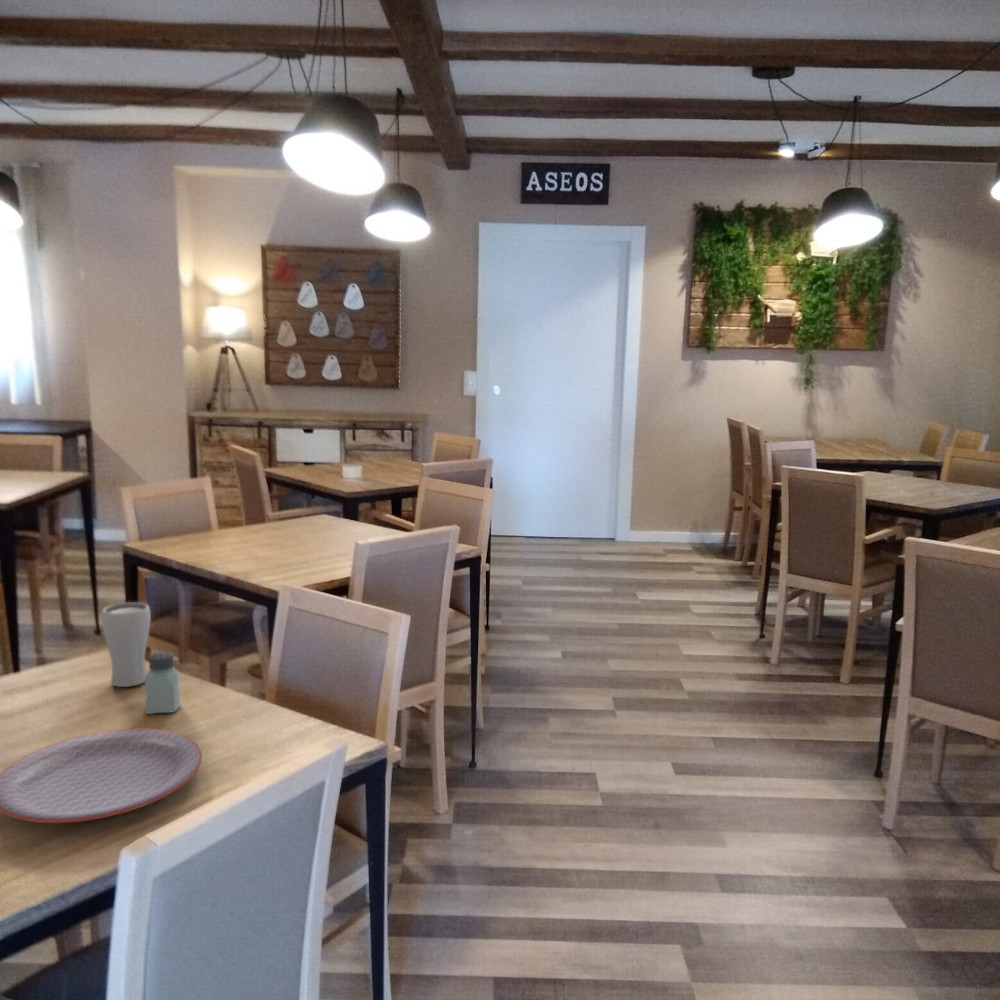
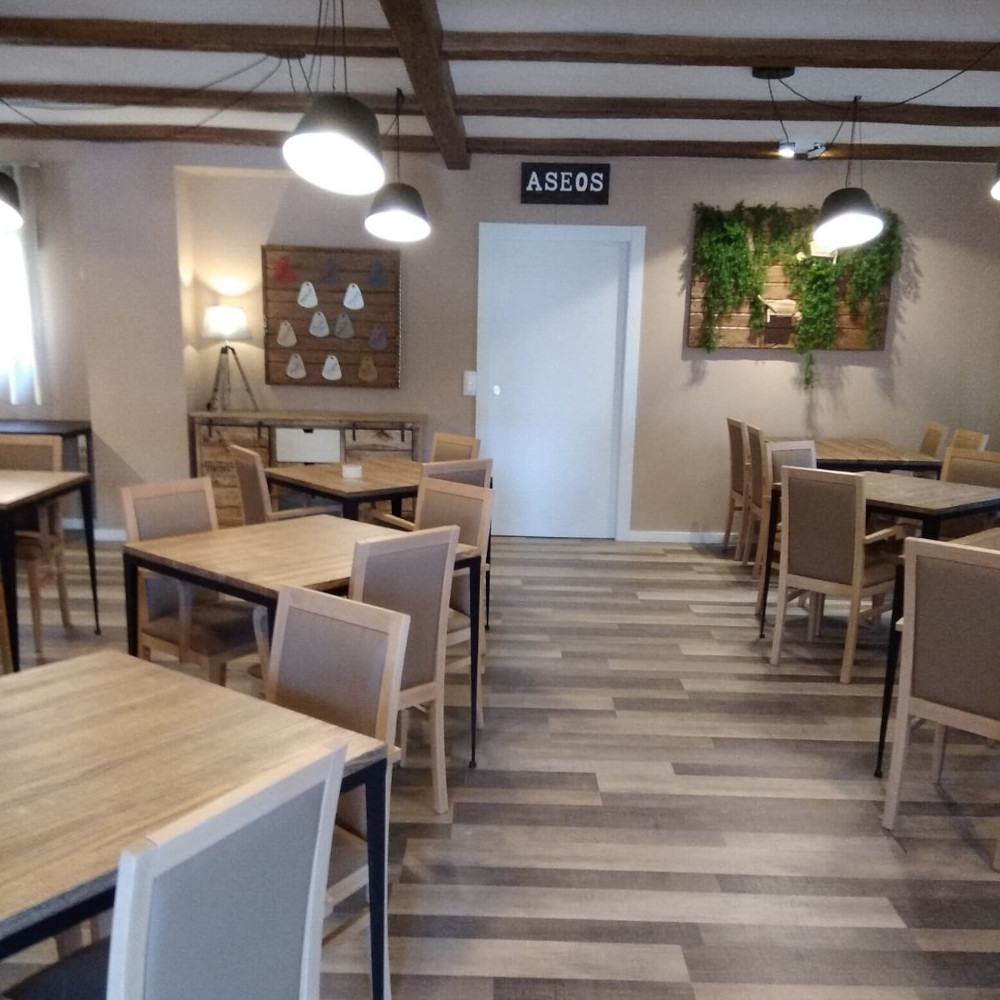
- plate [0,728,203,824]
- saltshaker [144,651,181,715]
- drinking glass [101,601,152,688]
